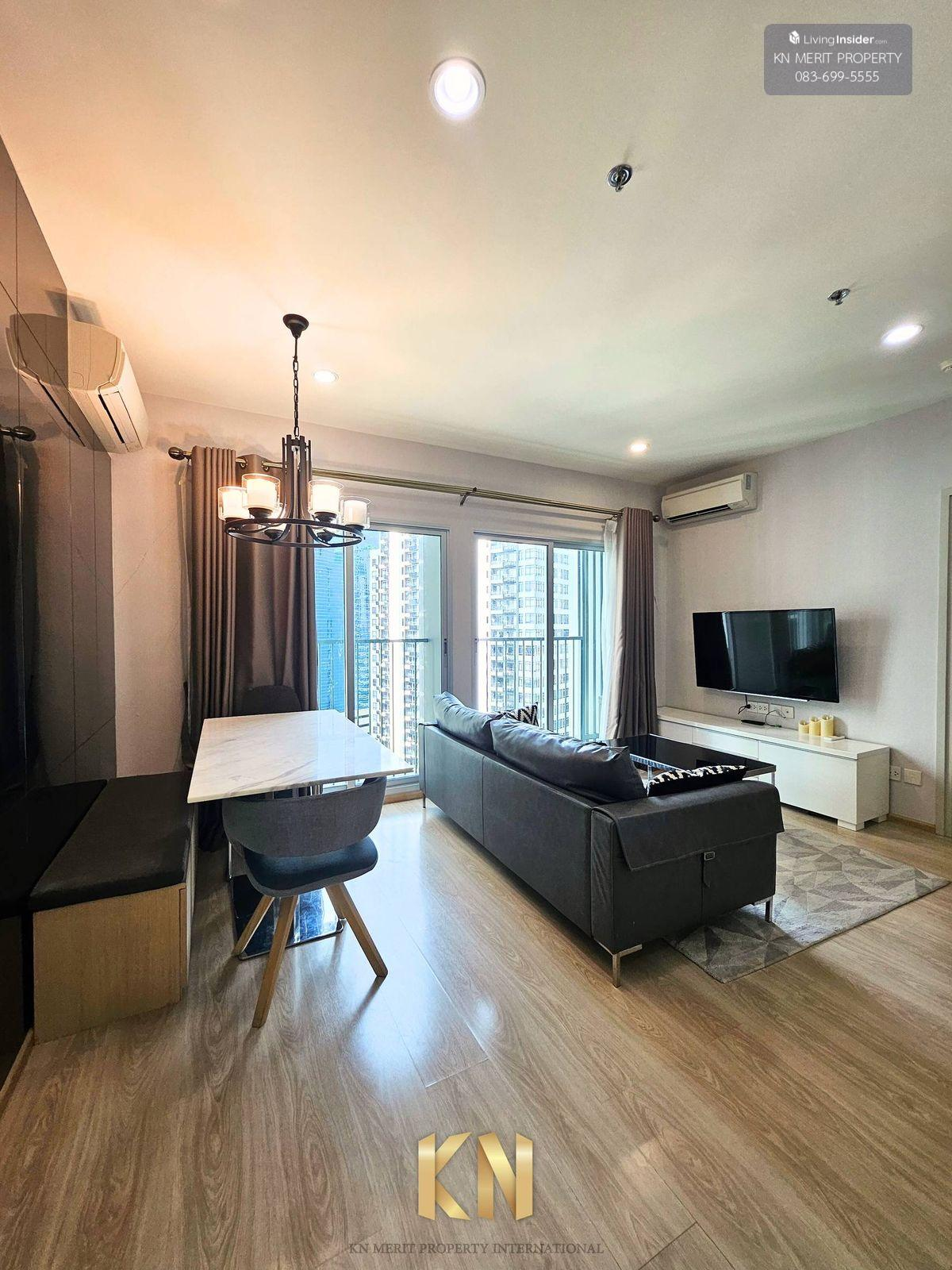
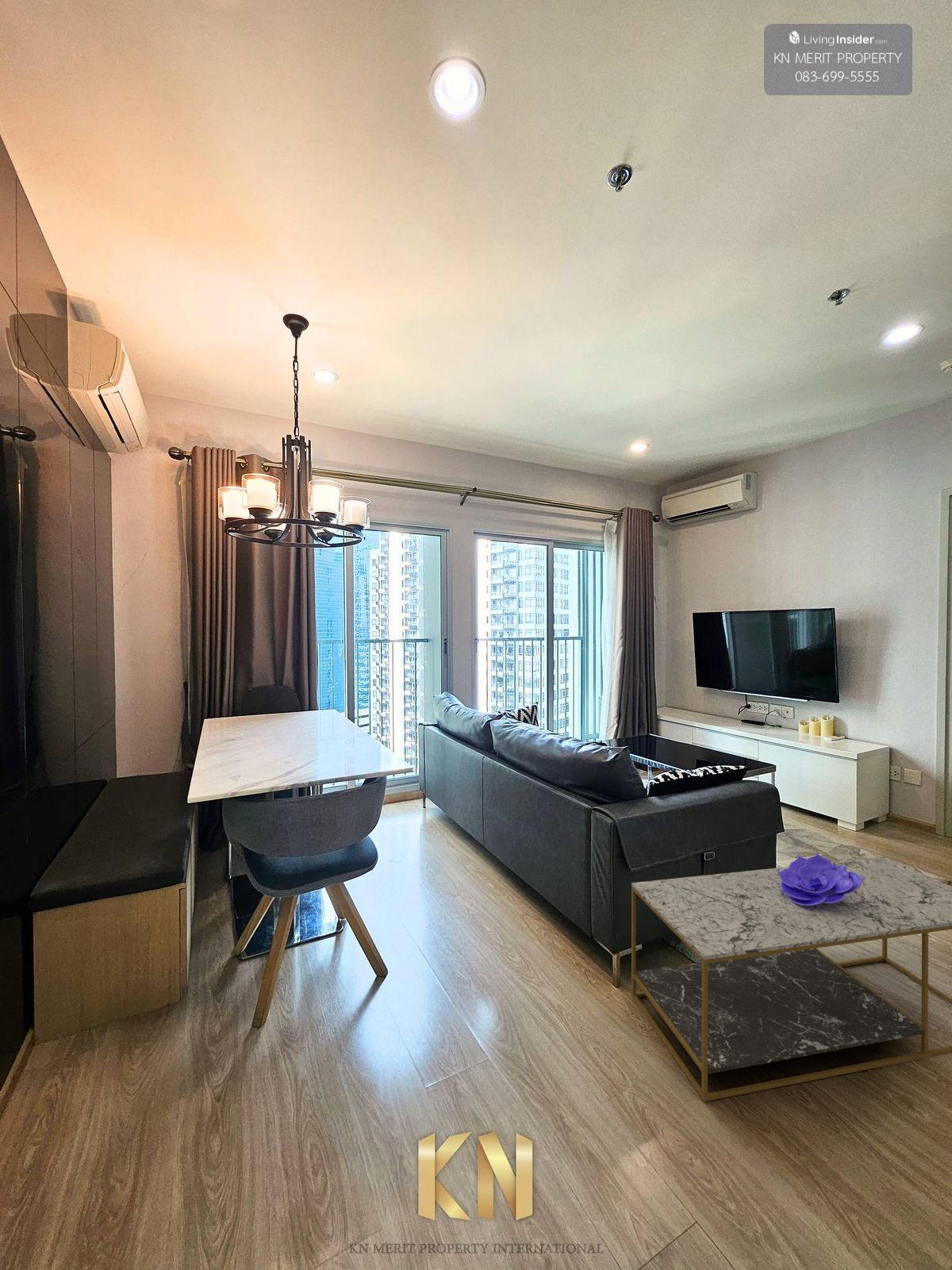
+ decorative bowl [776,852,865,906]
+ coffee table [631,856,952,1103]
